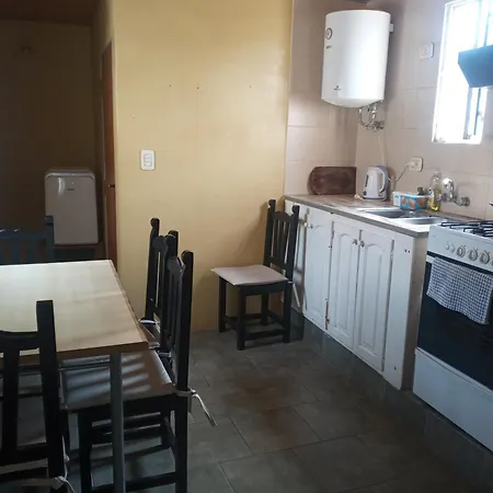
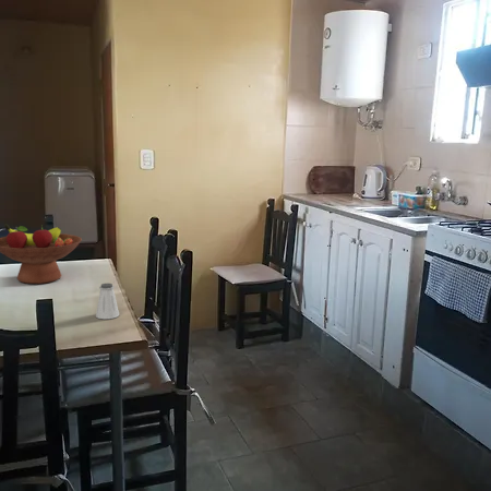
+ saltshaker [95,283,120,320]
+ fruit bowl [0,223,83,285]
